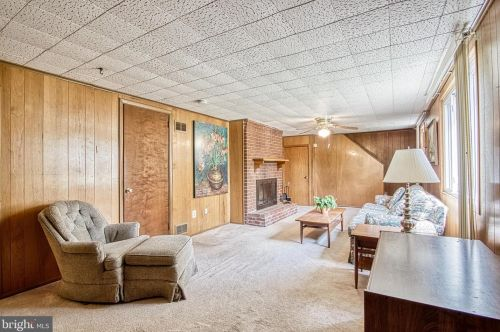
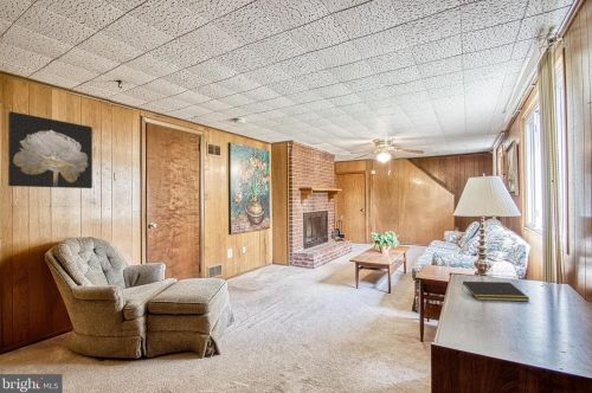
+ wall art [7,110,94,189]
+ notepad [461,281,530,302]
